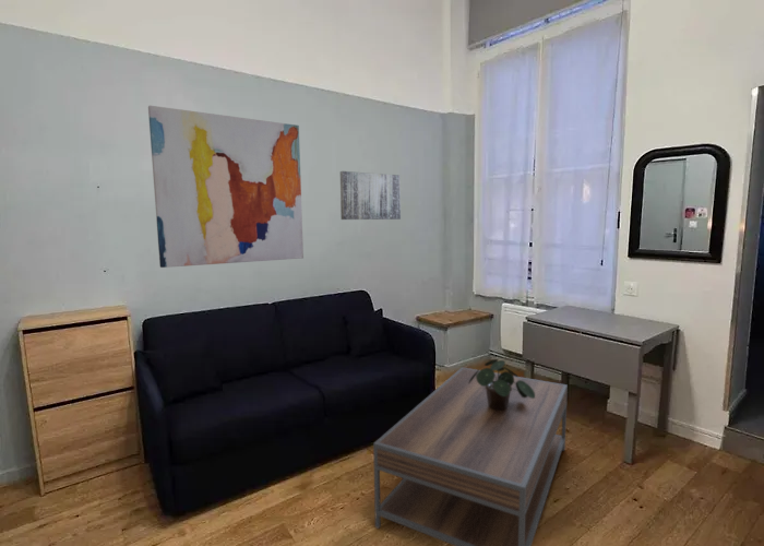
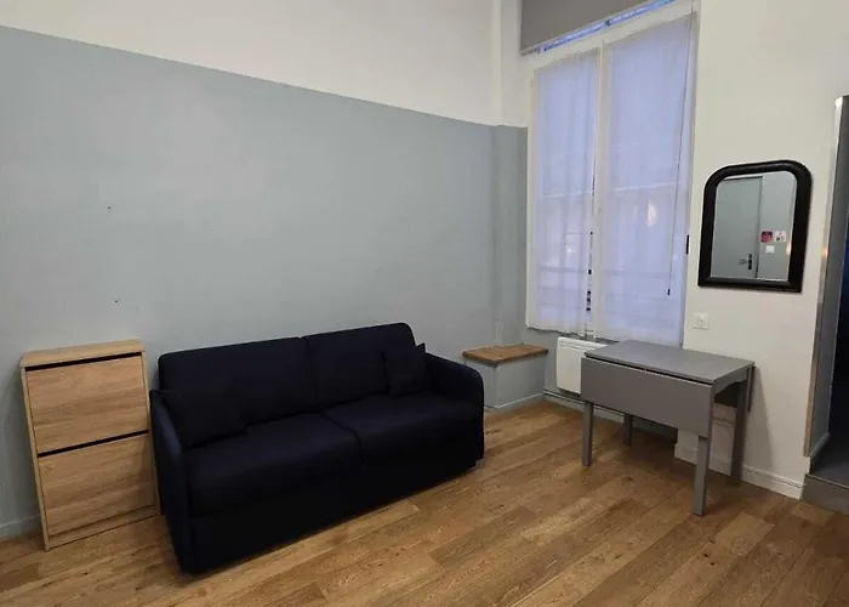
- coffee table [372,366,569,546]
- potted plant [468,358,535,411]
- wall art [147,105,305,269]
- wall art [339,170,402,221]
